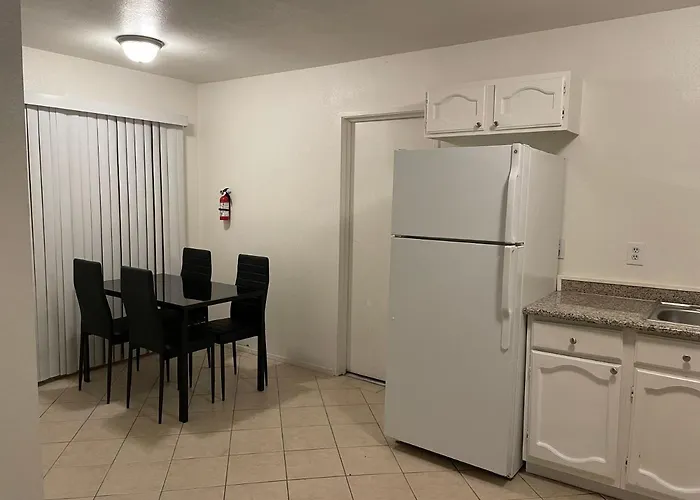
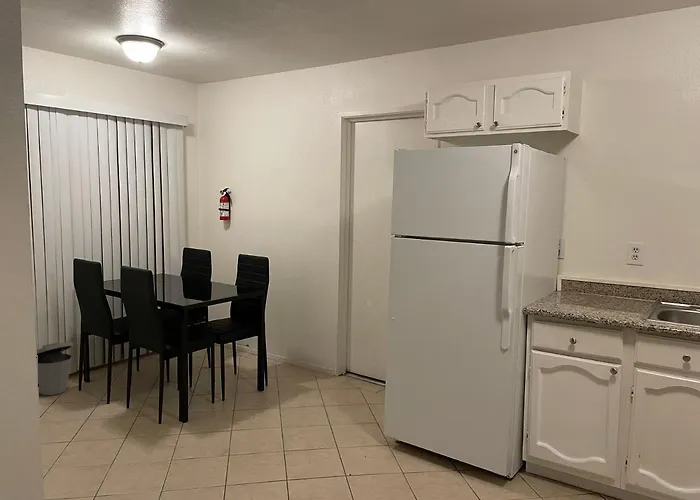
+ trash can [36,341,74,396]
